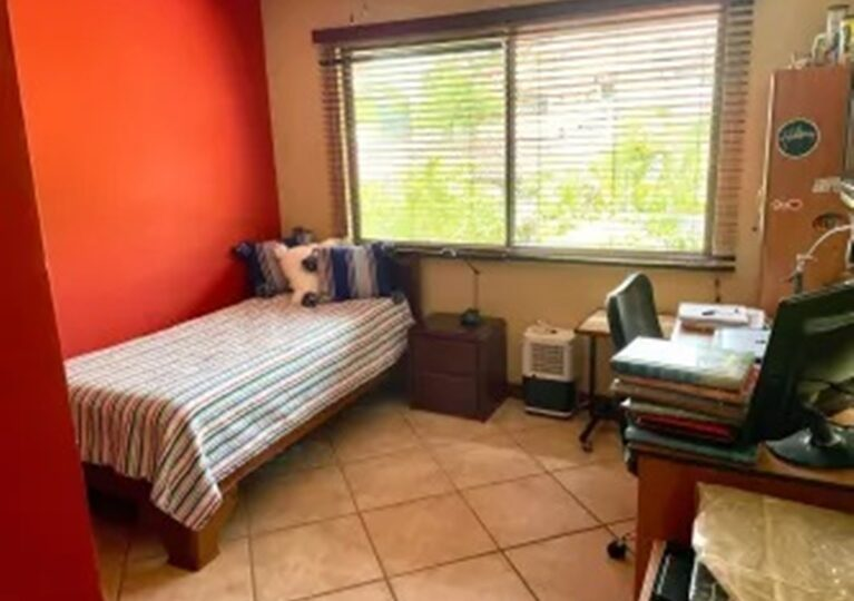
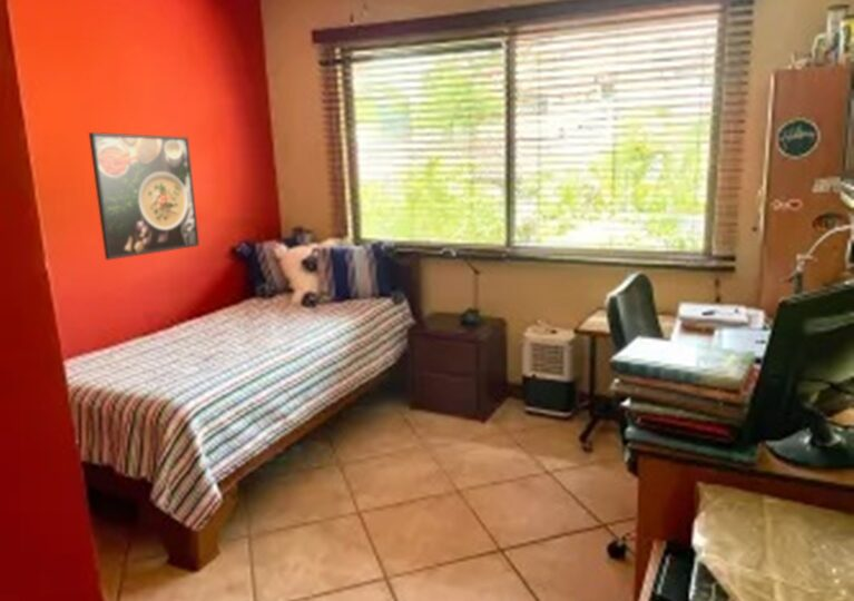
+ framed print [88,131,200,260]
